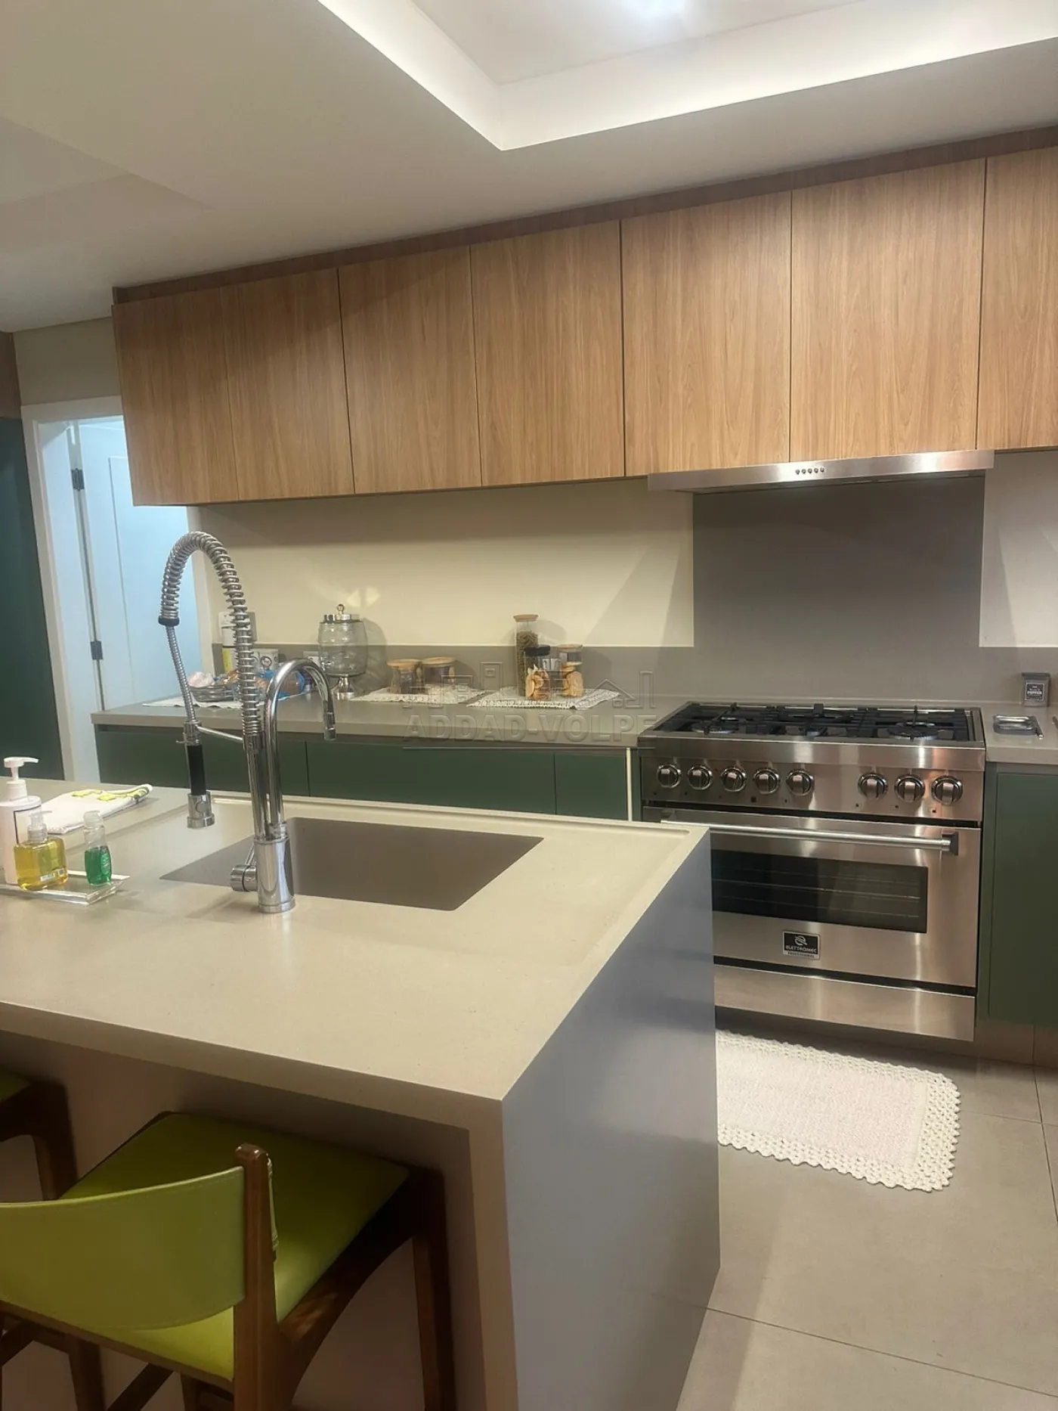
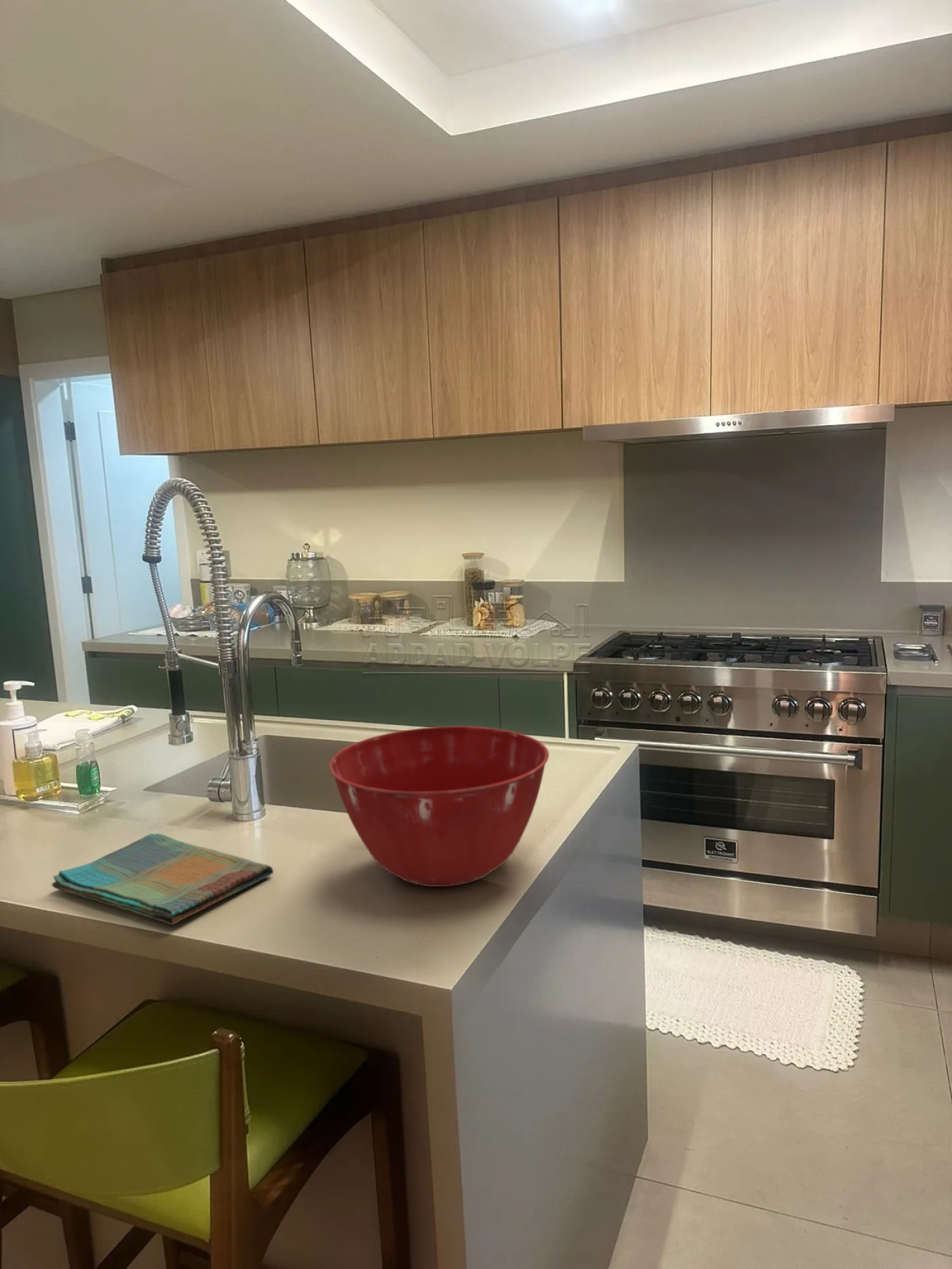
+ mixing bowl [328,726,549,887]
+ dish towel [51,833,274,926]
